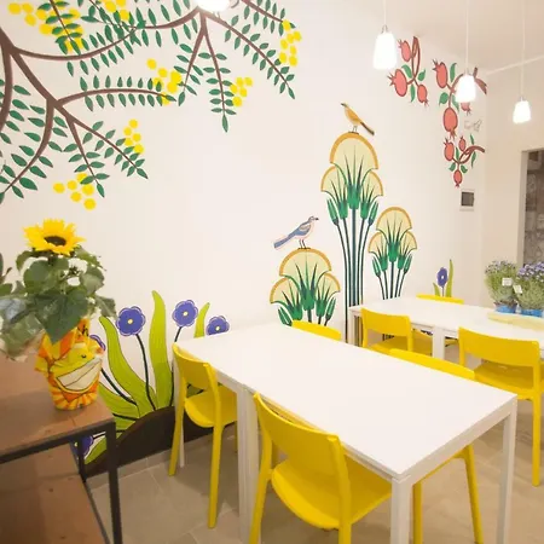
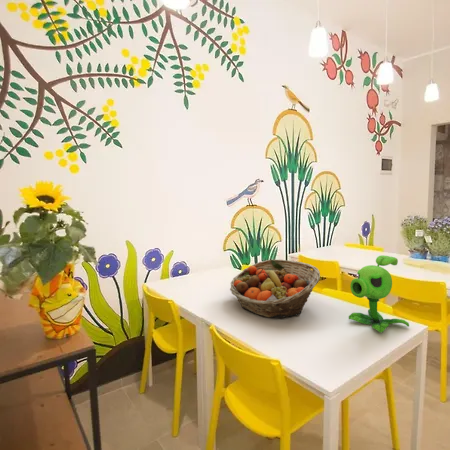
+ fruit basket [229,258,321,319]
+ flower [348,254,410,333]
